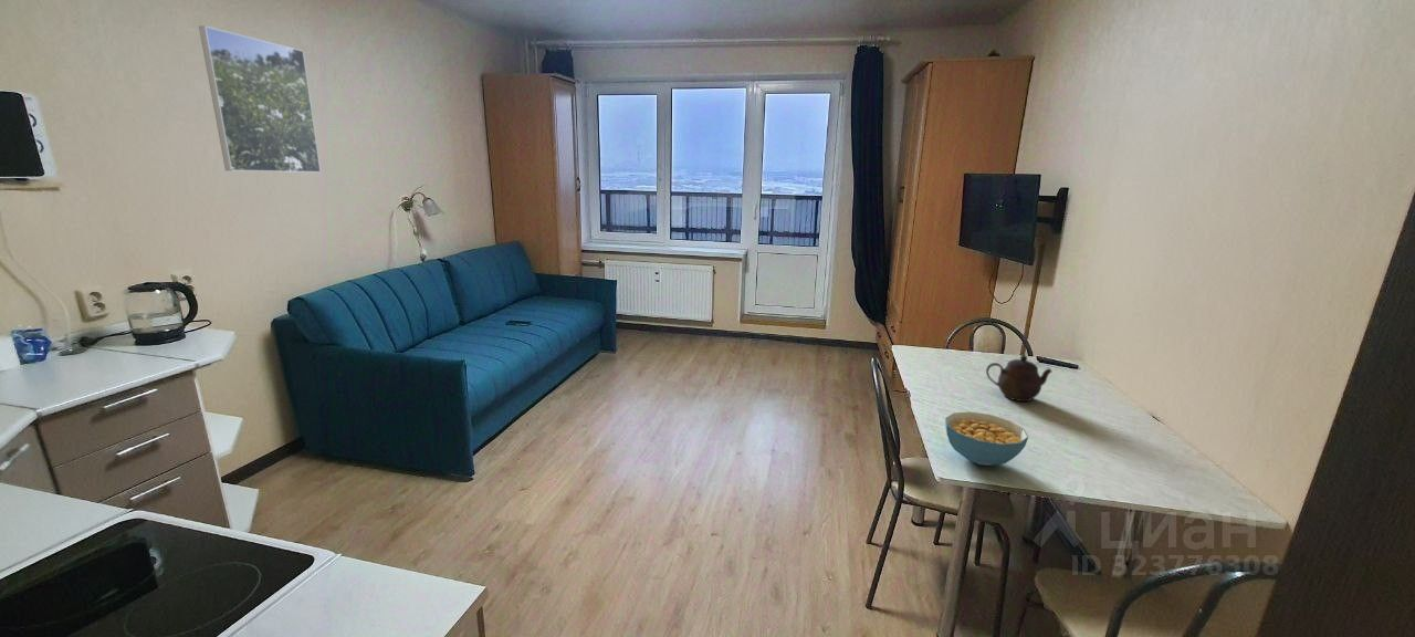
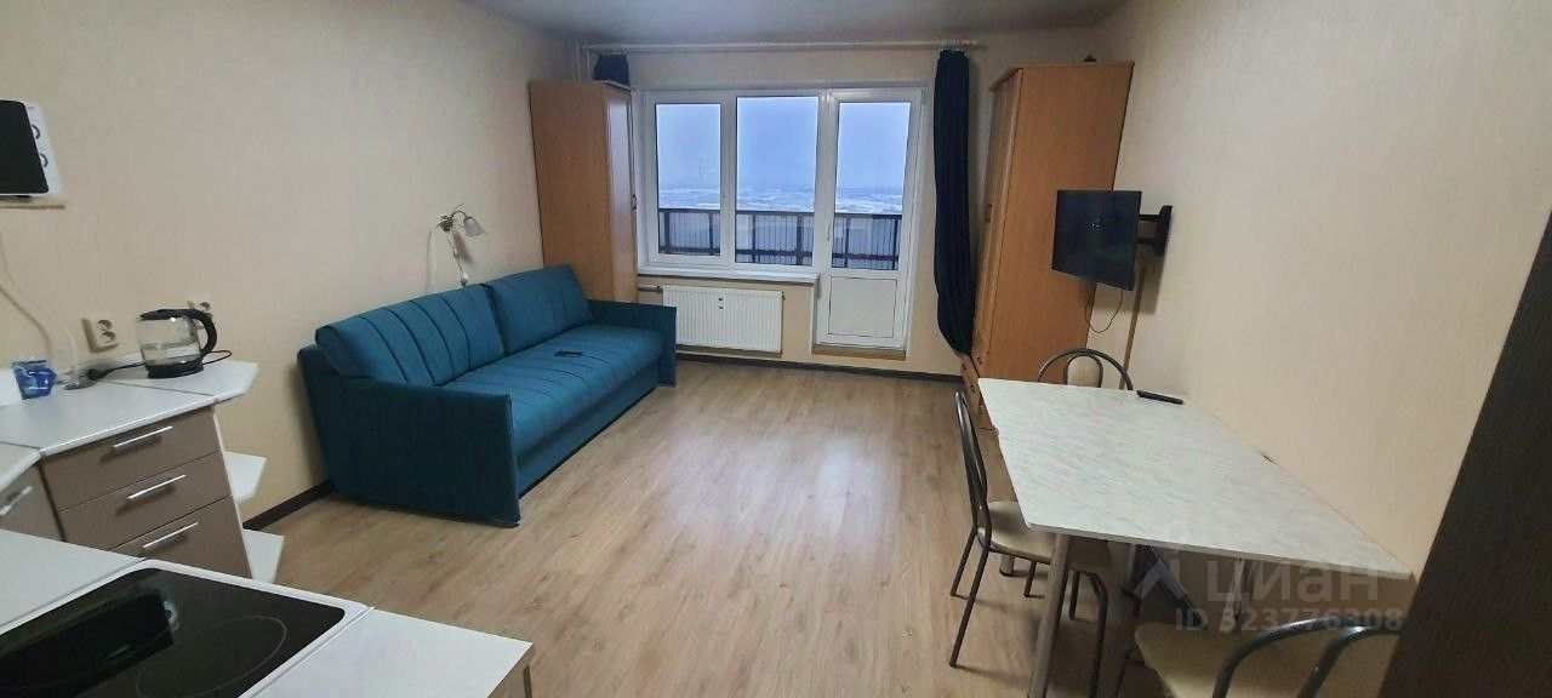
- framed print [198,24,322,174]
- cereal bowl [944,410,1029,467]
- teapot [985,354,1054,403]
